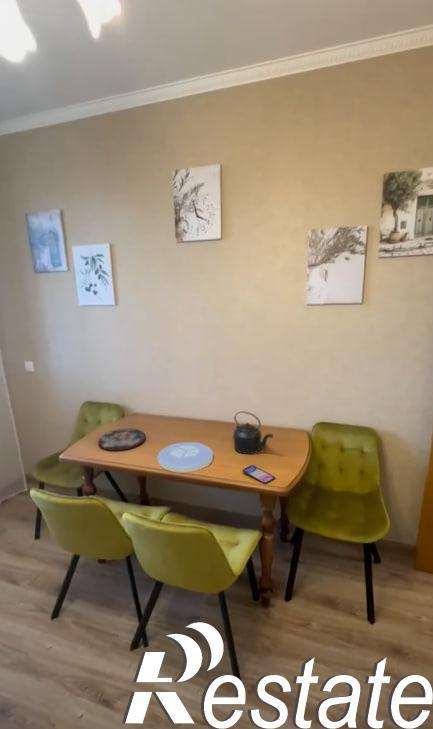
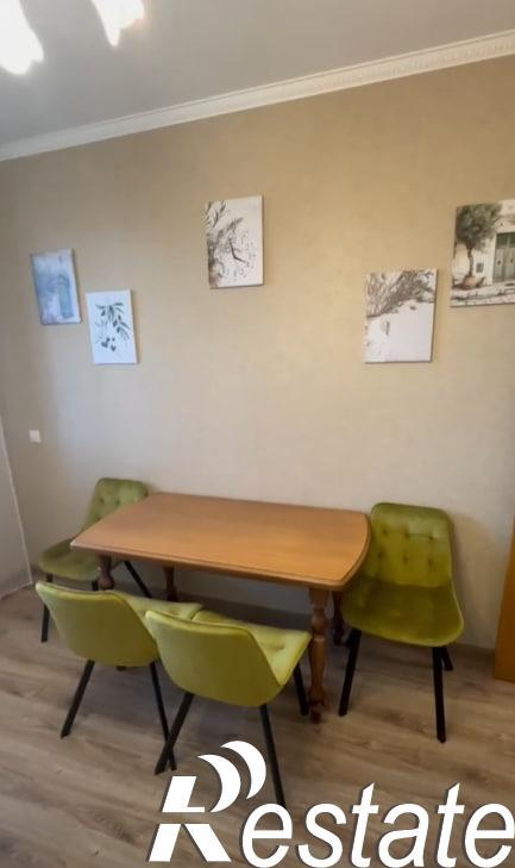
- plate [157,441,214,474]
- smartphone [241,464,276,485]
- plate [97,428,147,451]
- kettle [232,411,274,455]
